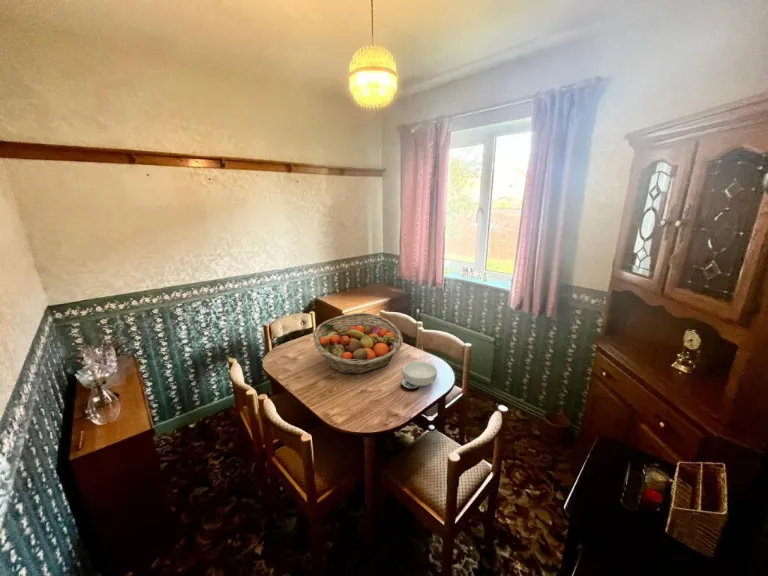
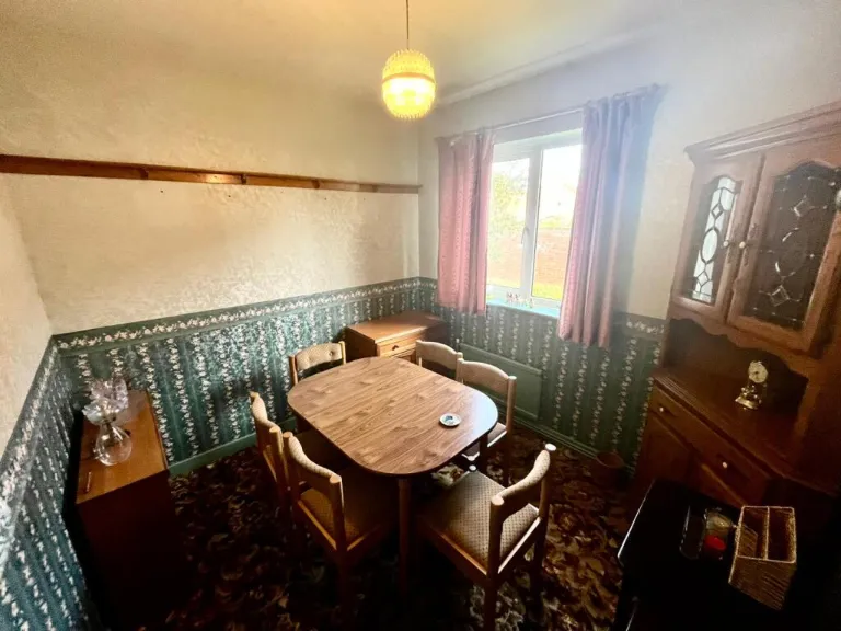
- fruit basket [312,312,404,375]
- cereal bowl [402,360,438,387]
